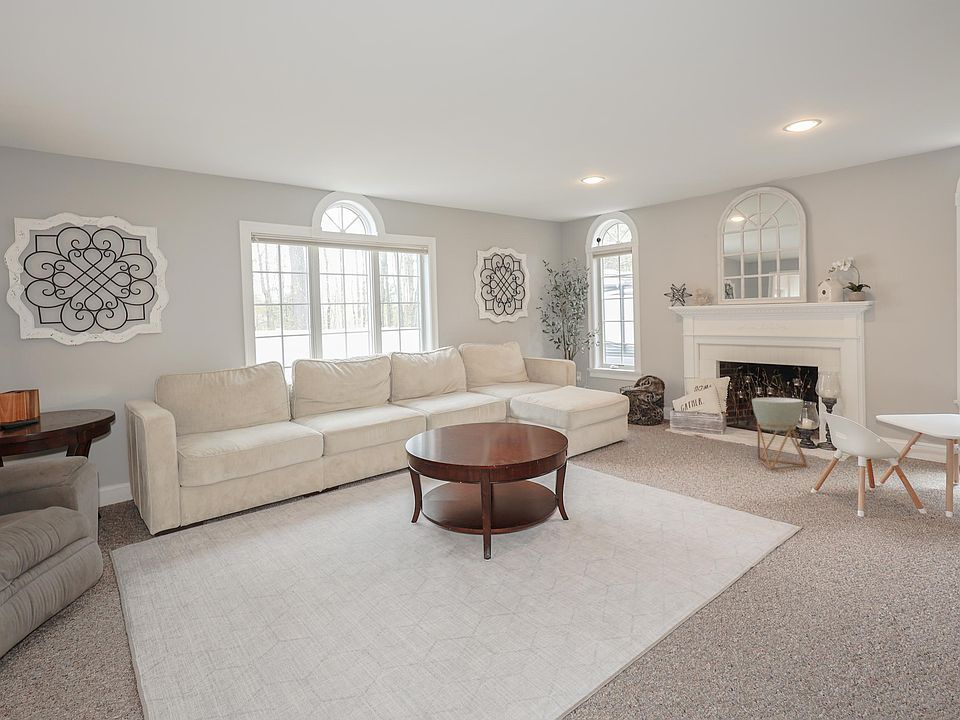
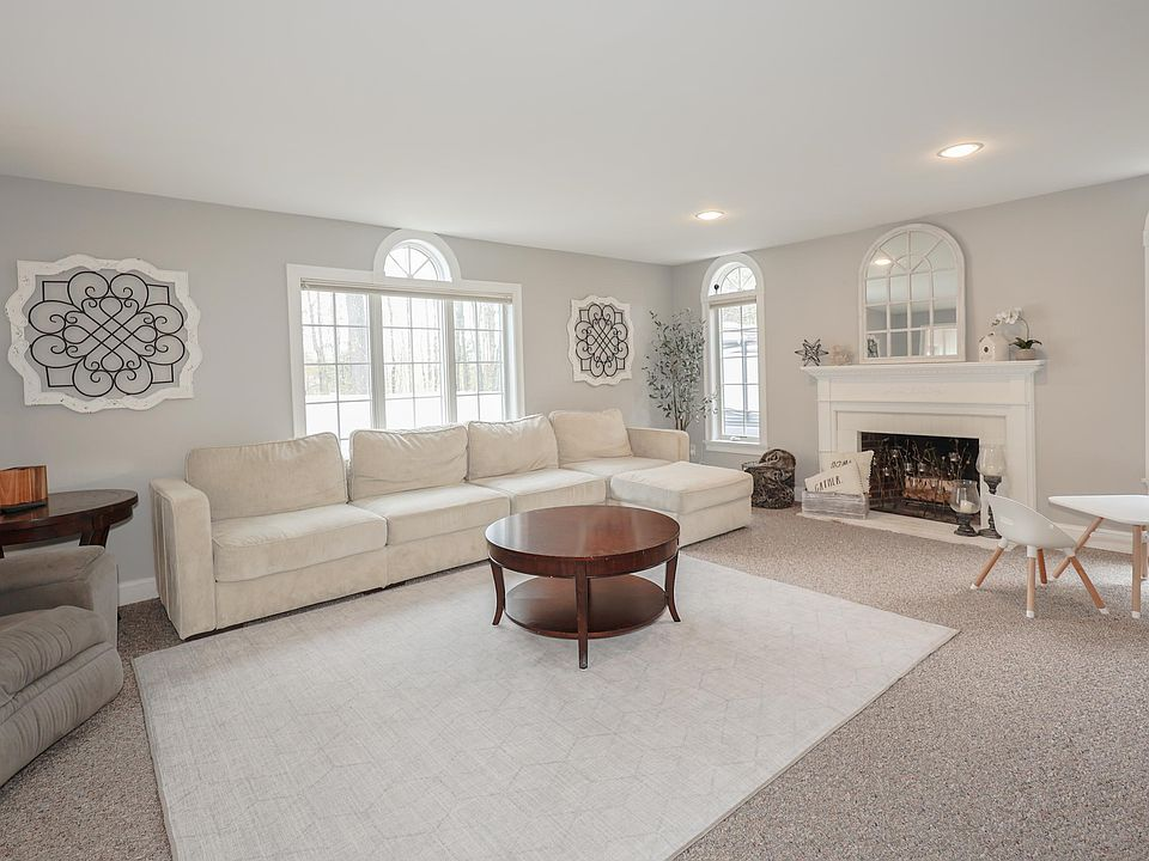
- planter [751,397,808,471]
